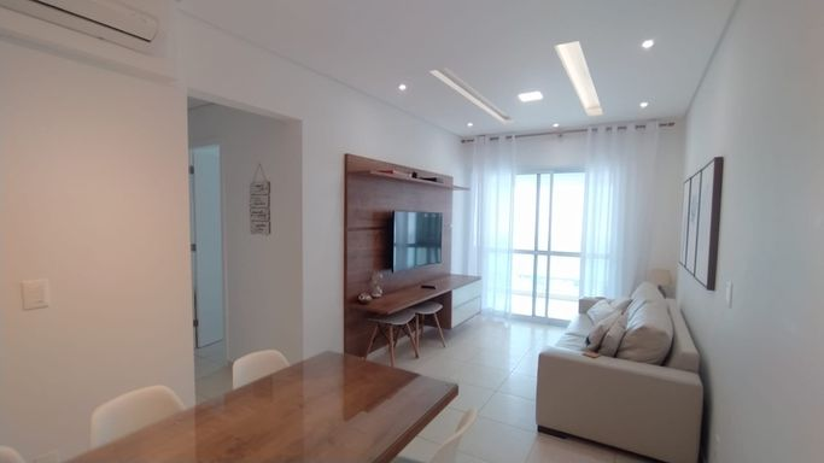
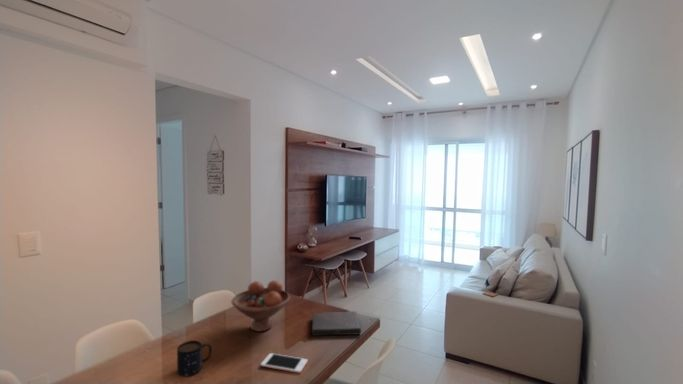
+ cell phone [260,352,309,374]
+ fruit bowl [231,280,291,332]
+ mug [176,340,213,378]
+ book [311,311,362,337]
